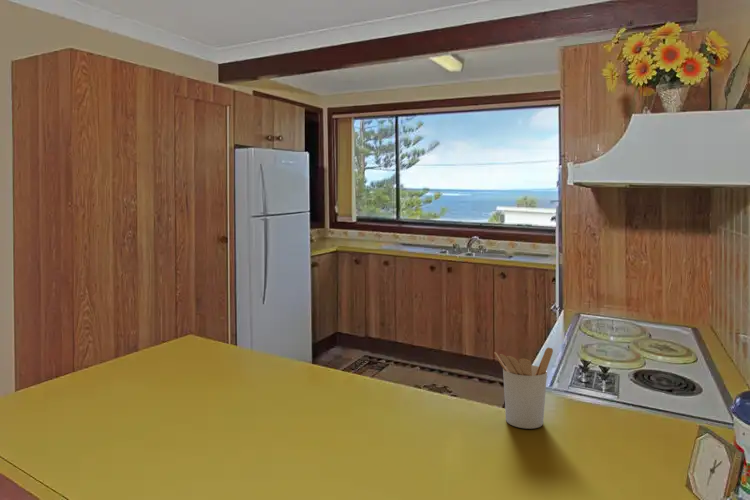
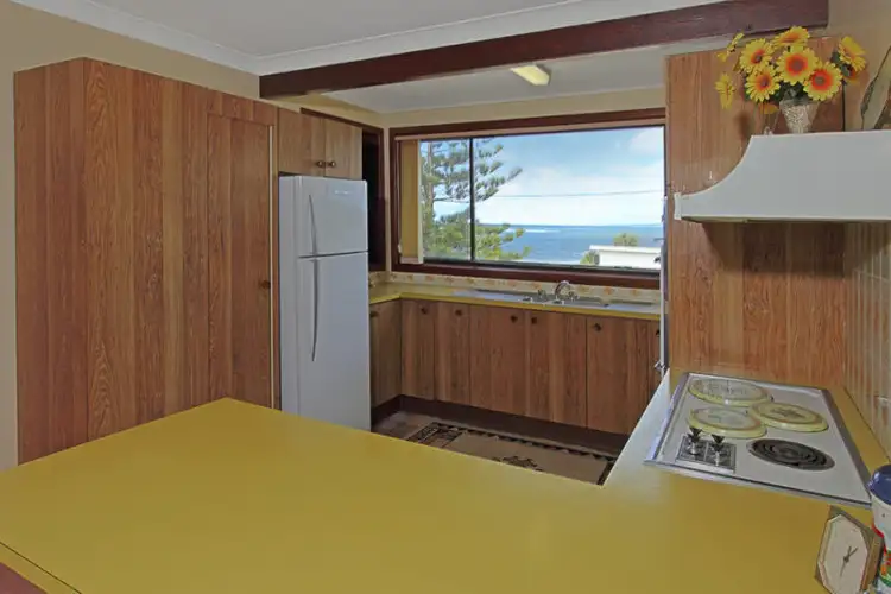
- utensil holder [493,346,554,430]
